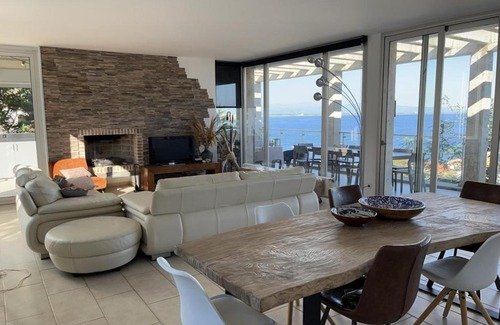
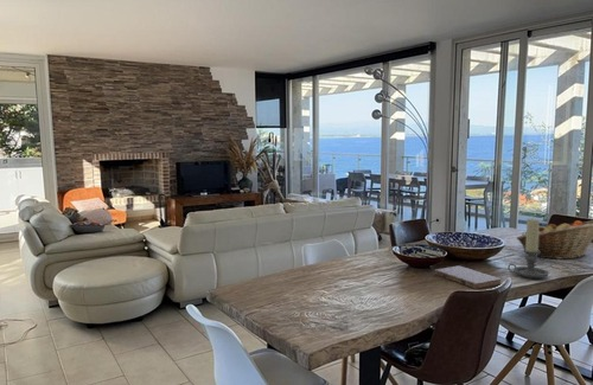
+ fruit basket [516,219,593,261]
+ candle holder [506,217,550,280]
+ book [433,265,503,290]
